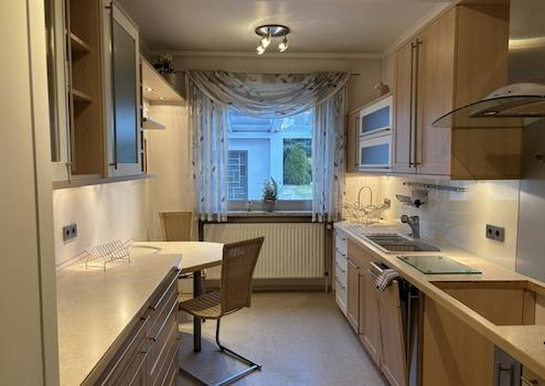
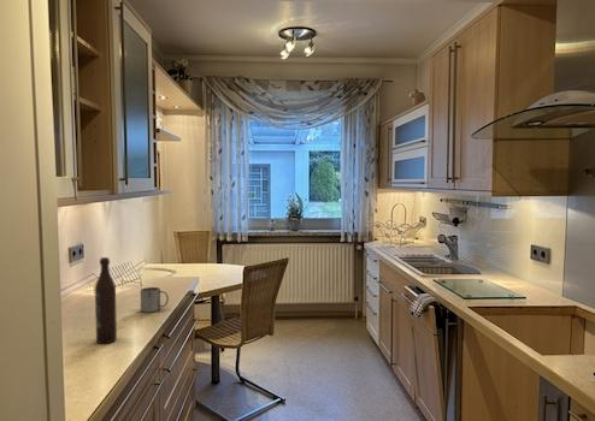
+ mug [140,286,170,313]
+ wine bottle [94,256,118,344]
